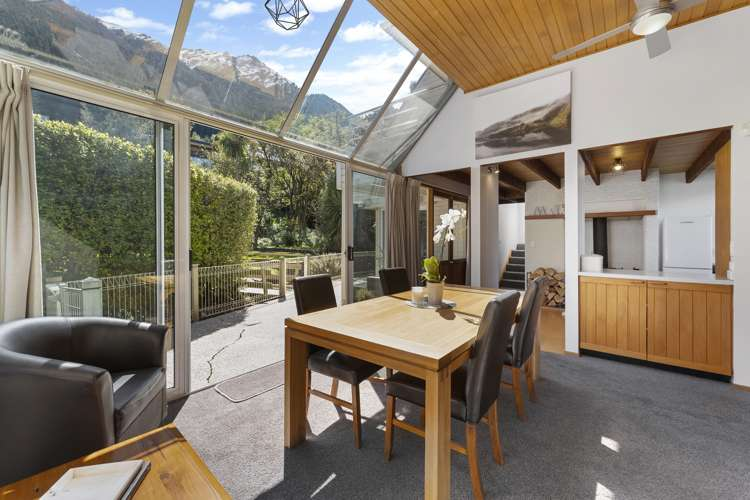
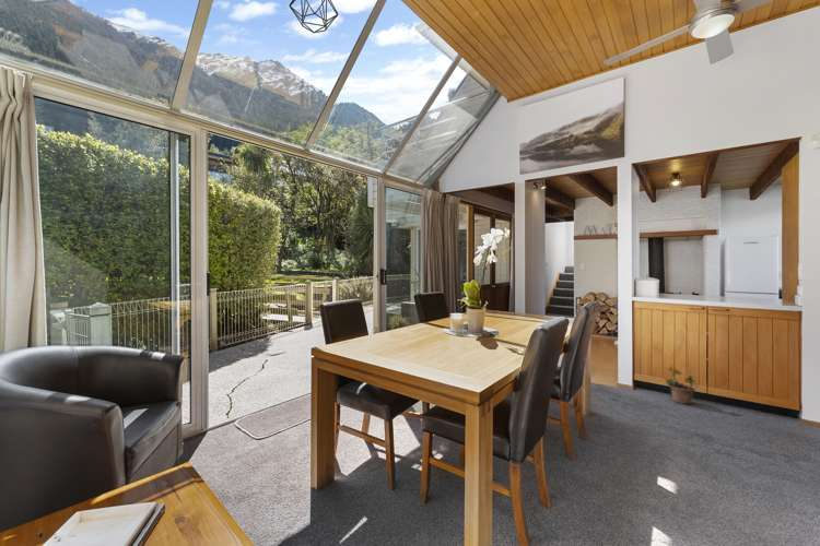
+ potted plant [663,365,700,405]
